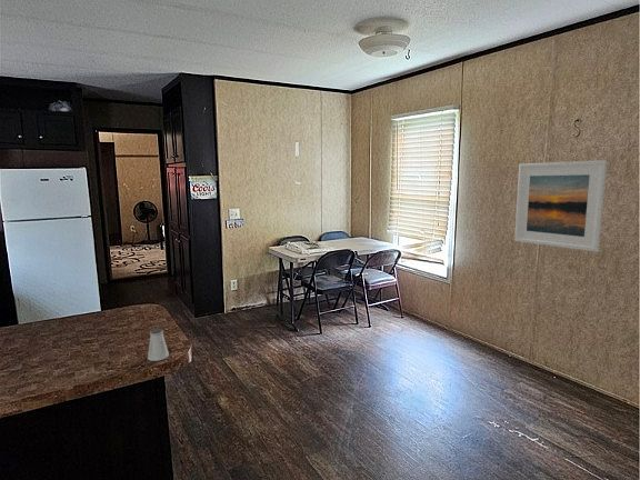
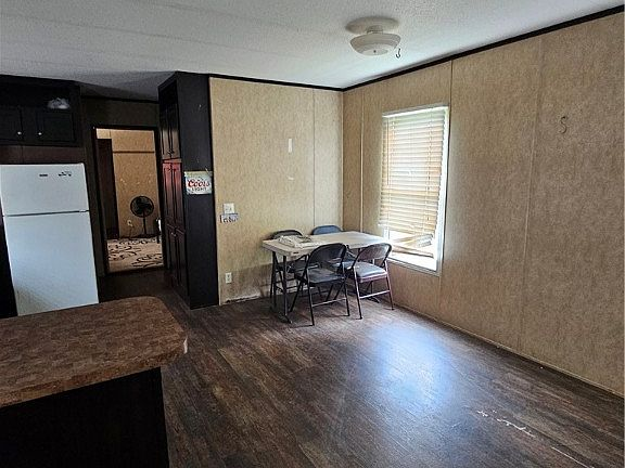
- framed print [513,159,608,253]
- saltshaker [147,327,170,362]
